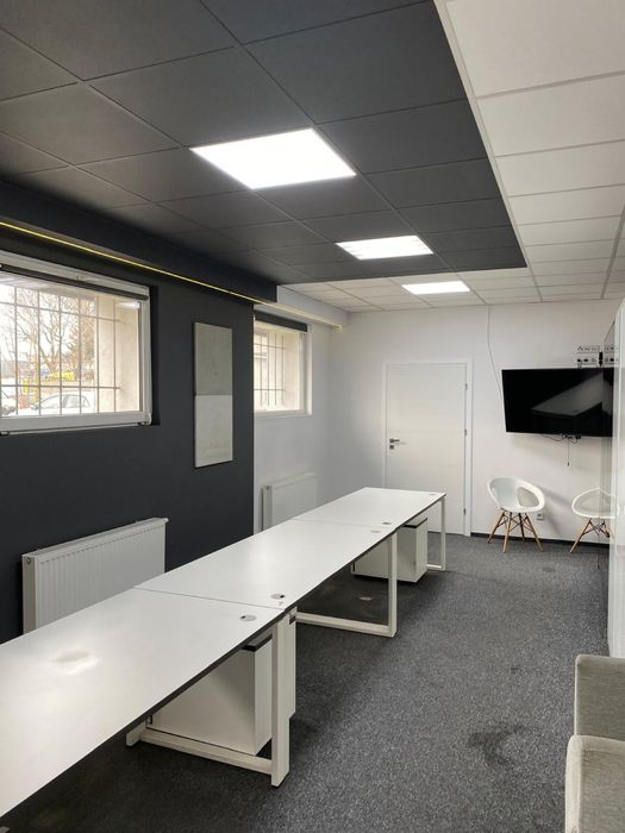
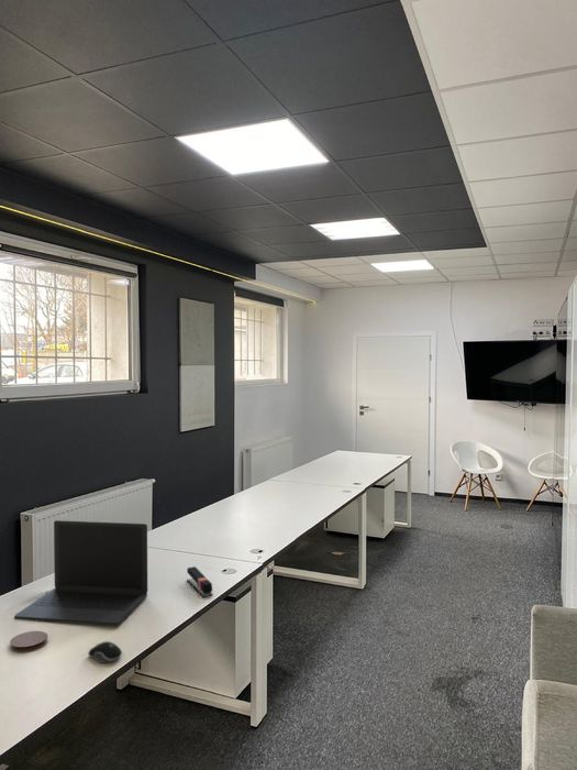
+ laptop [13,519,148,627]
+ computer mouse [87,640,123,664]
+ stapler [186,565,214,598]
+ coaster [9,630,48,652]
